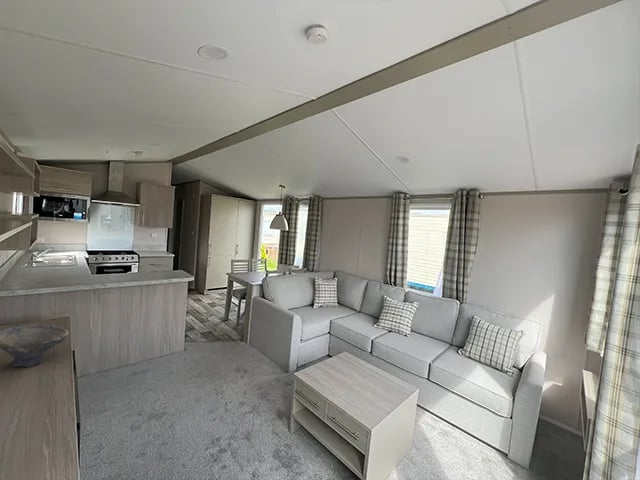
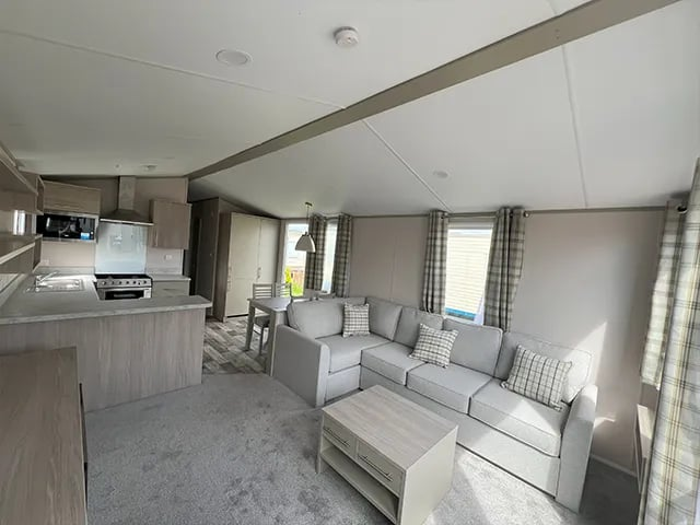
- bowl [0,324,70,368]
